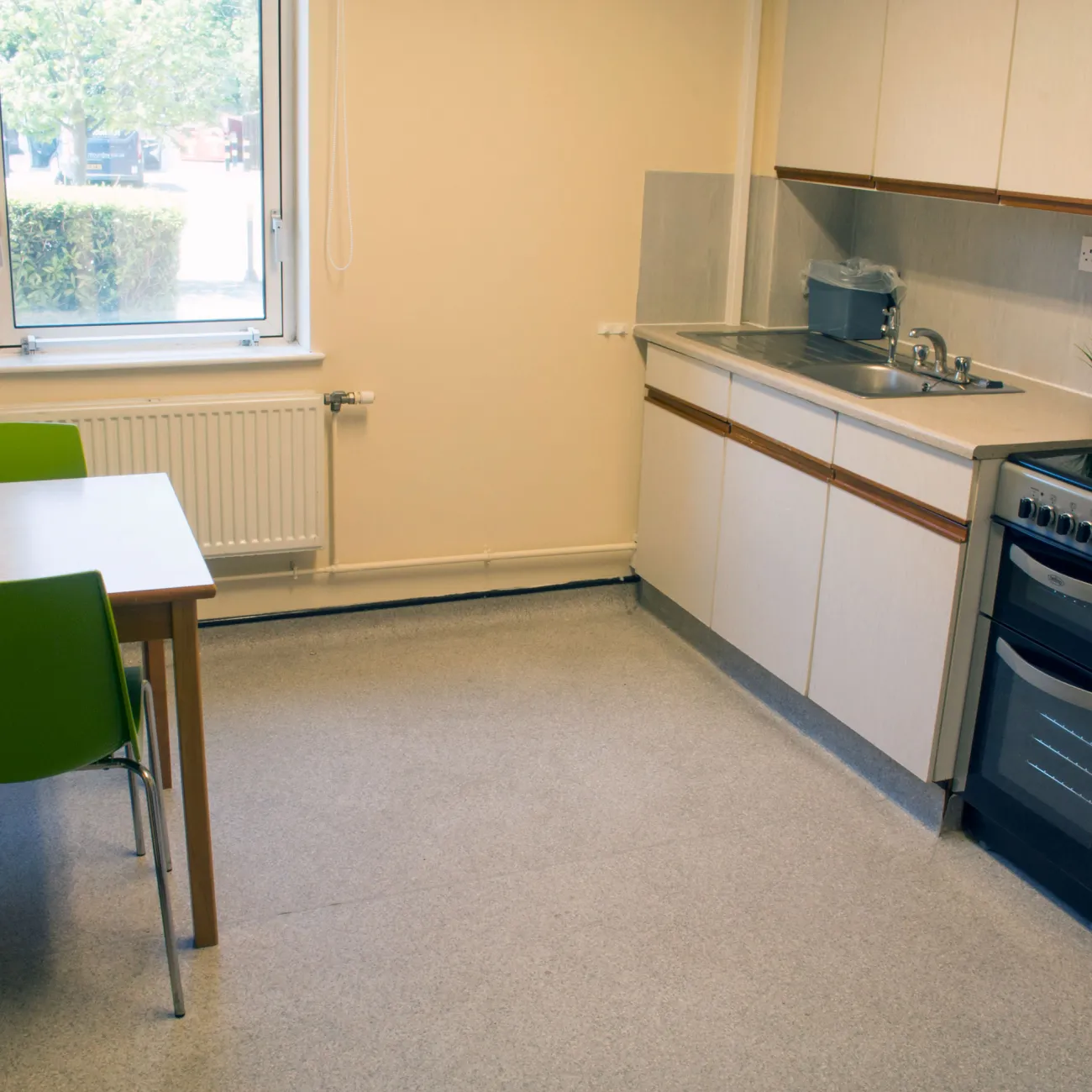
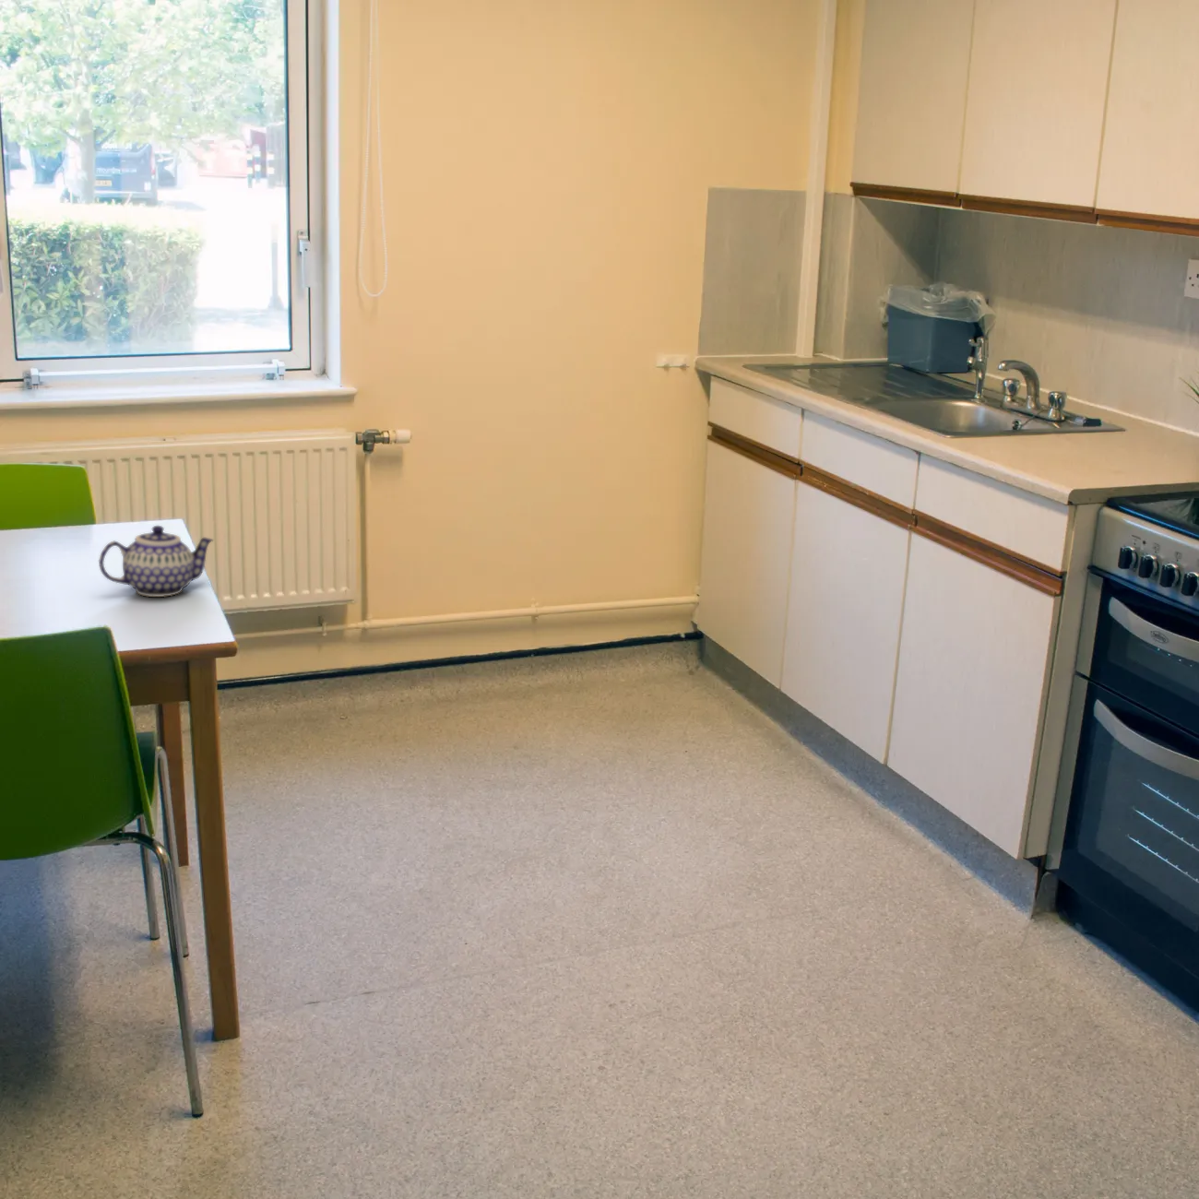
+ teapot [98,525,214,597]
